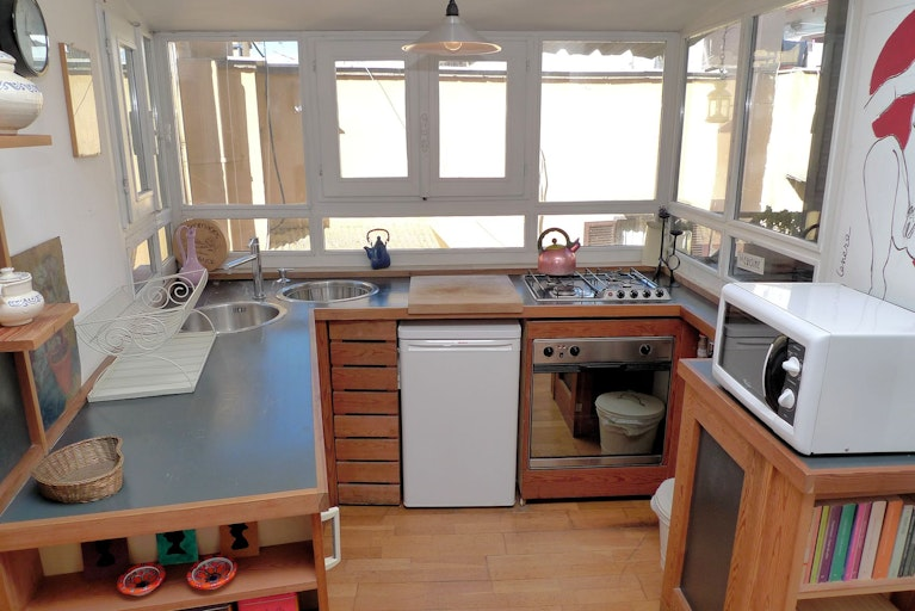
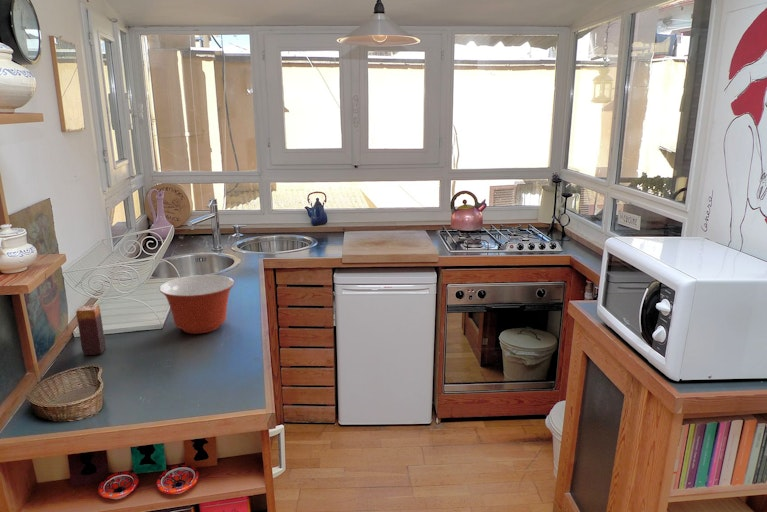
+ candle [75,304,107,356]
+ mixing bowl [159,274,236,335]
